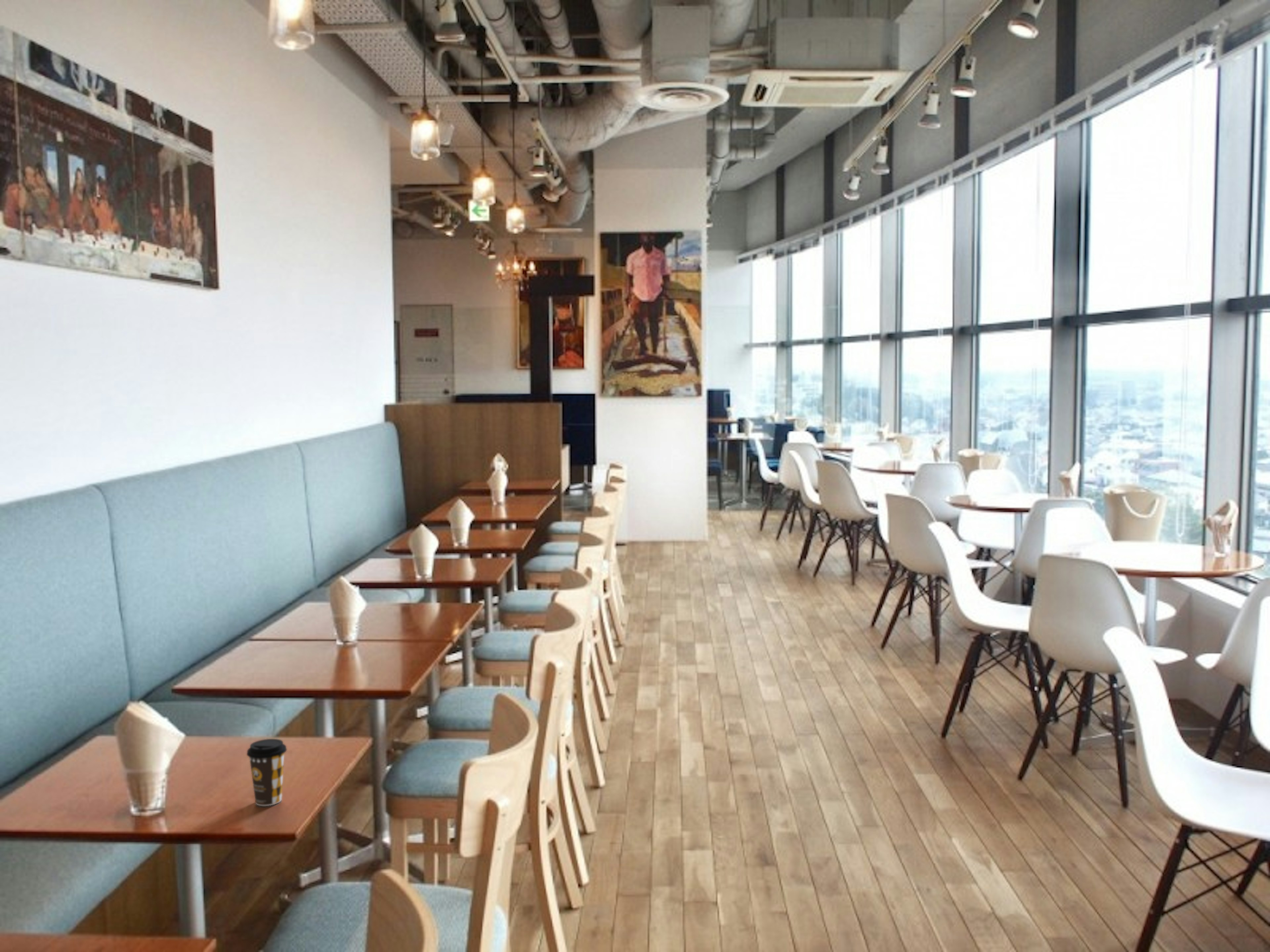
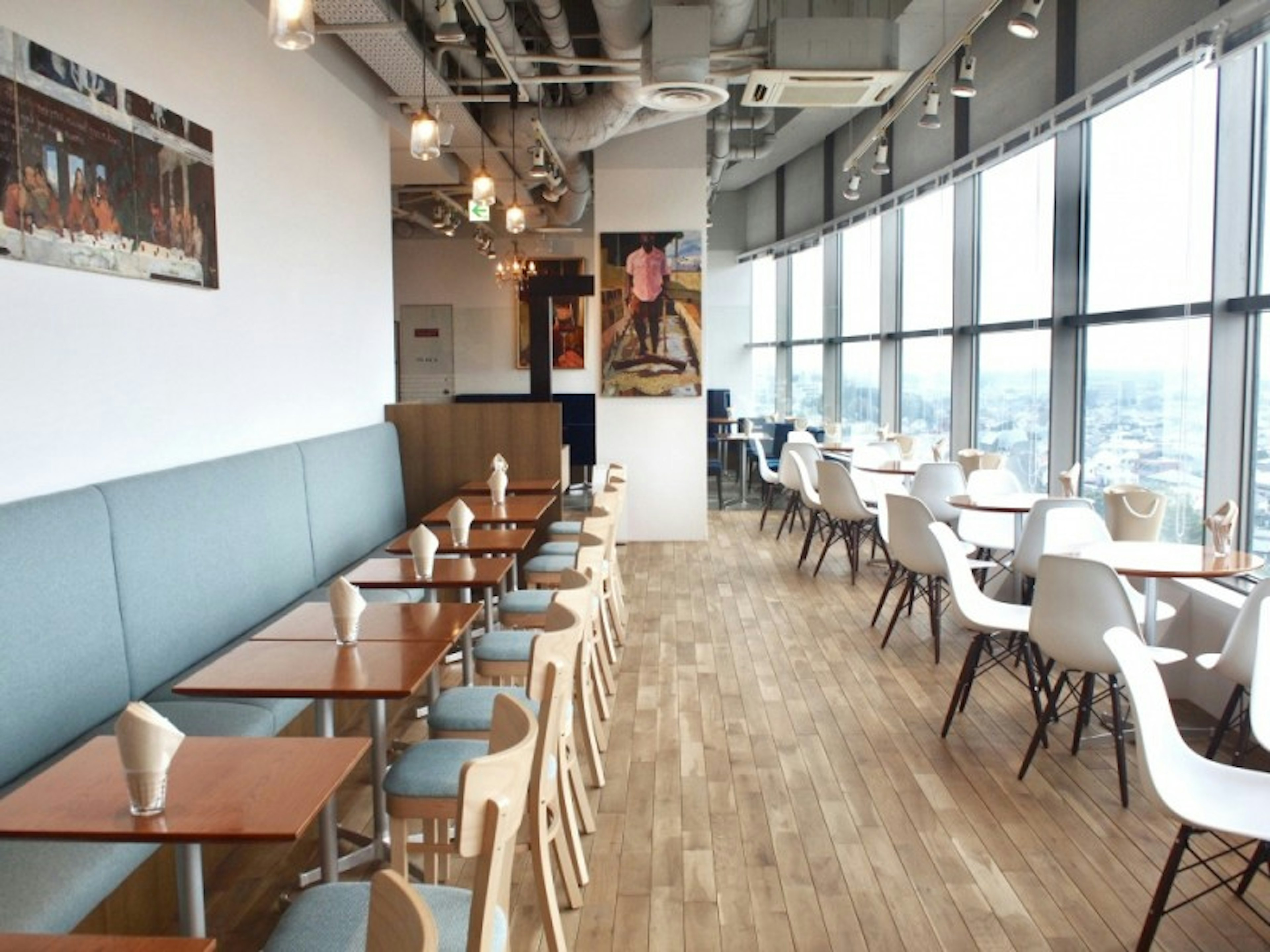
- coffee cup [246,738,287,806]
